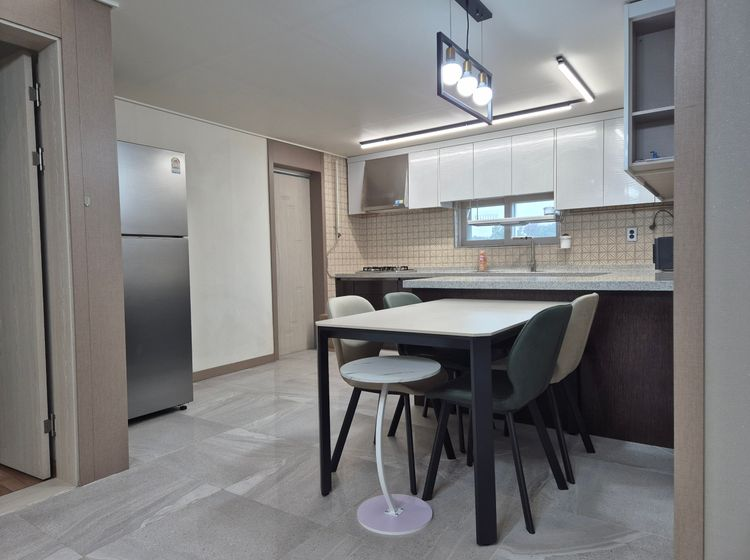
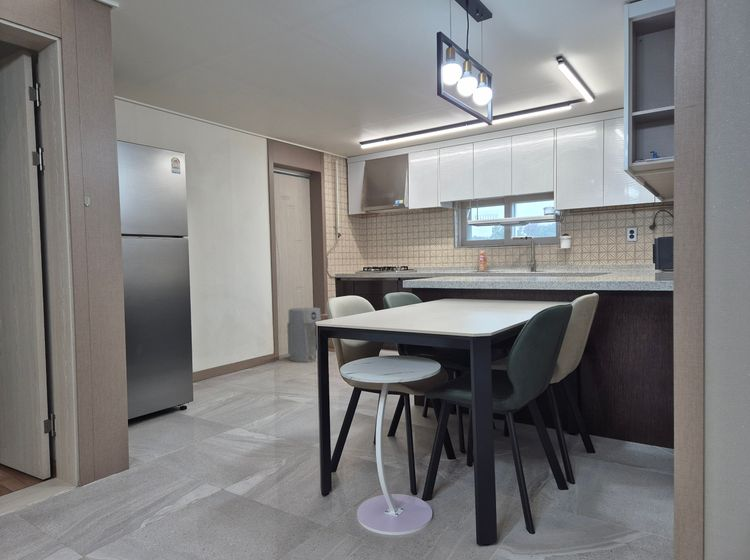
+ air purifier [286,307,322,364]
